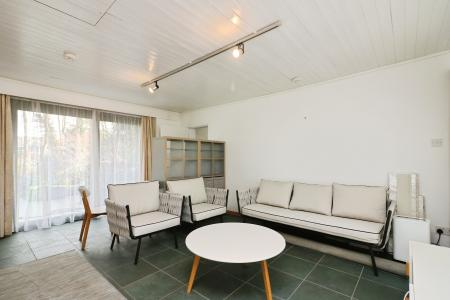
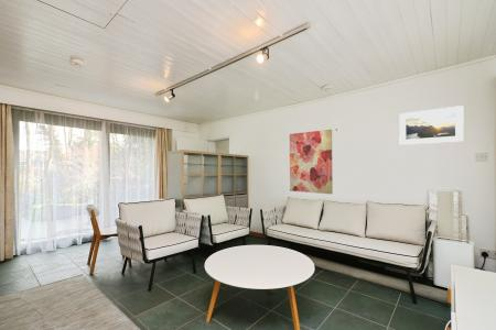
+ wall art [289,129,334,195]
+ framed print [398,105,465,146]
